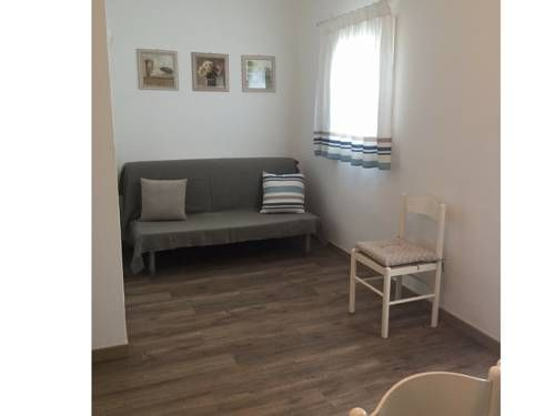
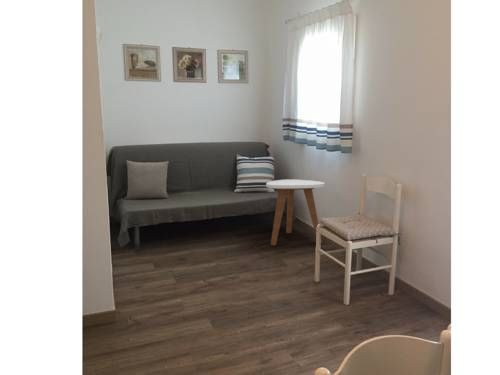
+ side table [265,178,325,246]
